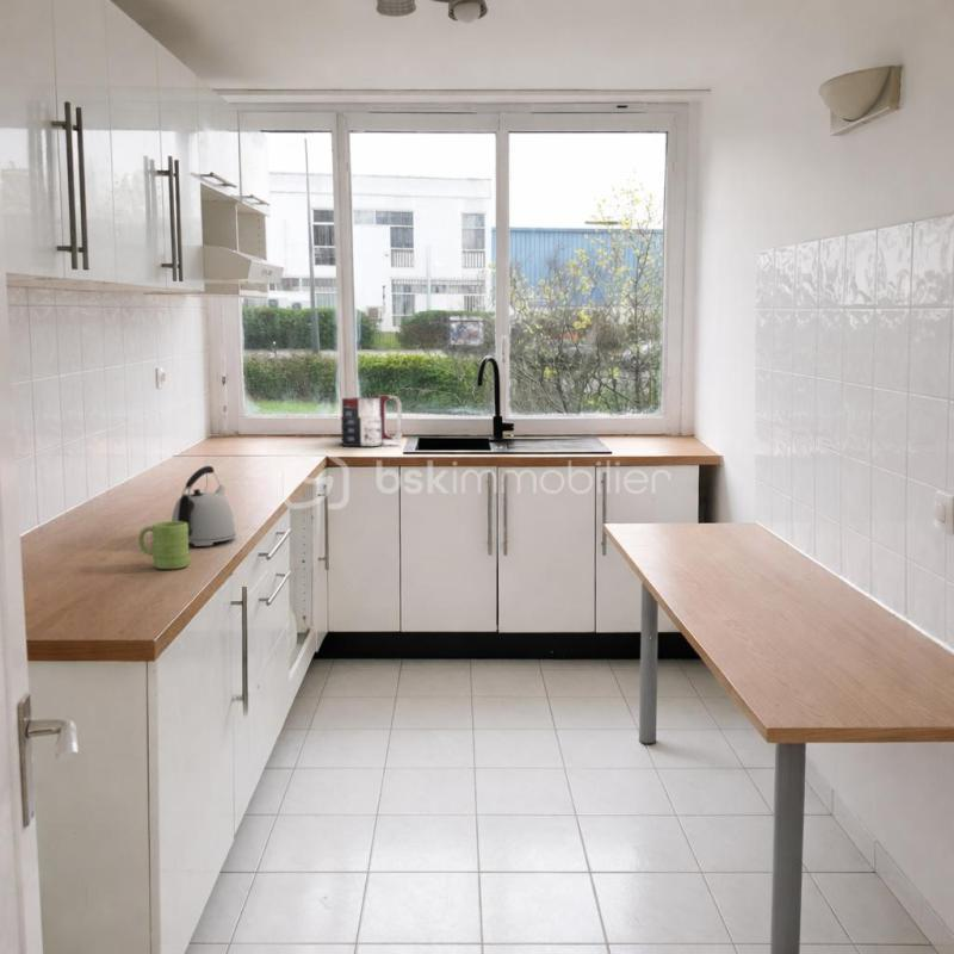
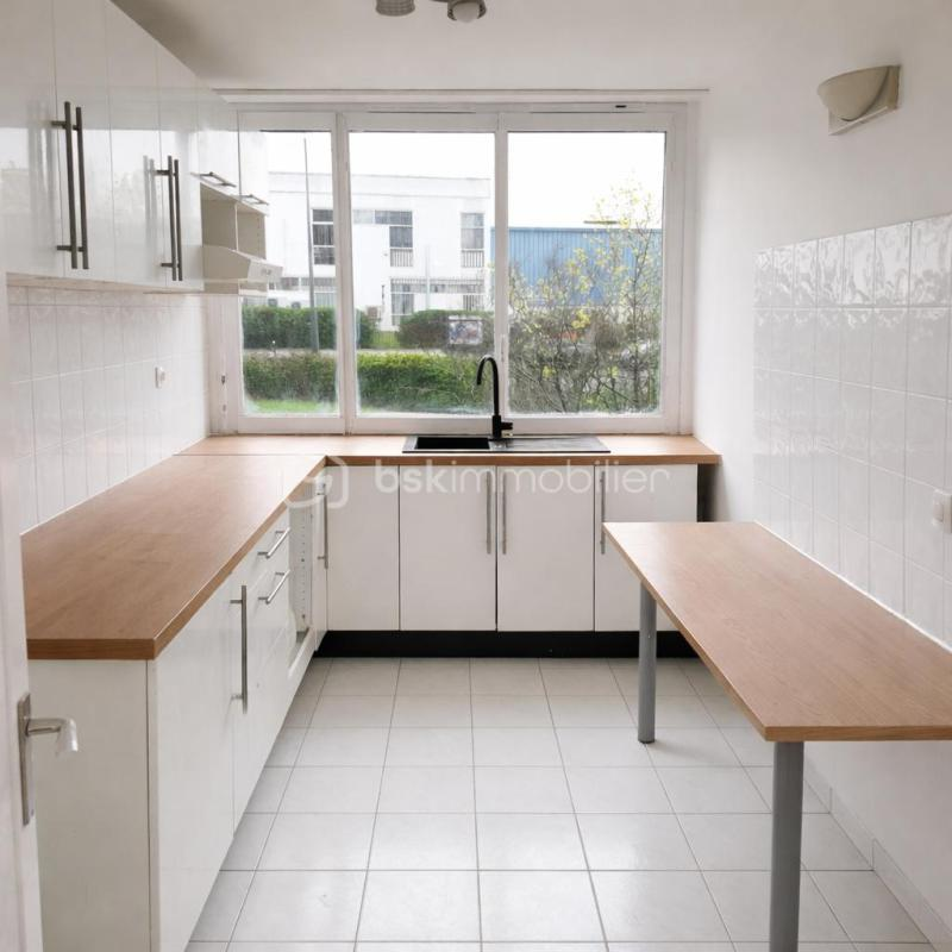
- mug [340,395,403,447]
- kettle [171,465,237,547]
- mug [137,520,191,570]
